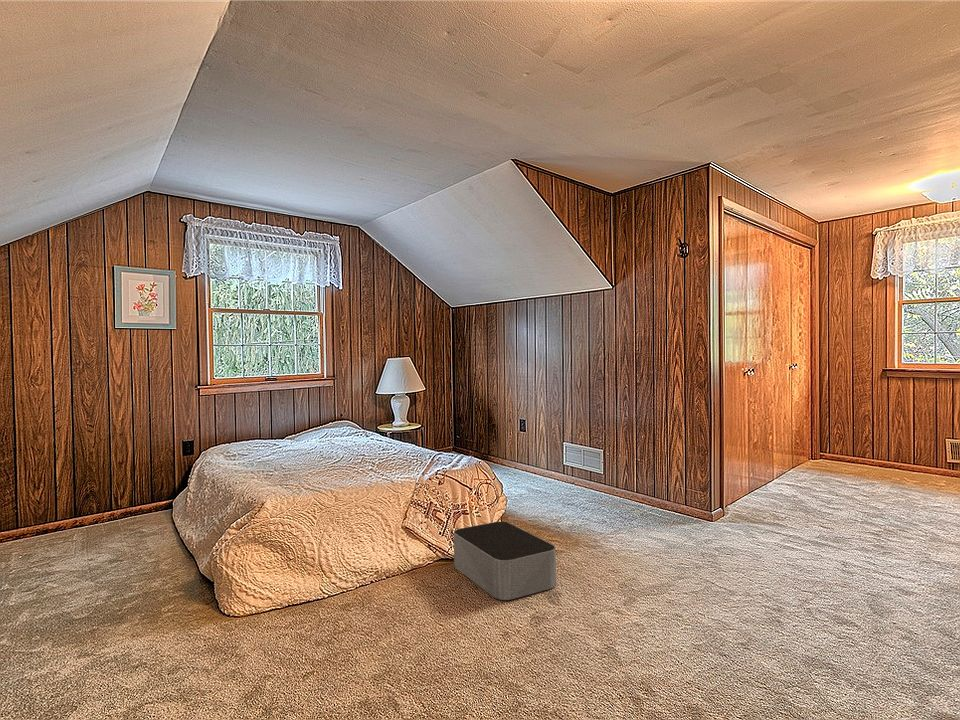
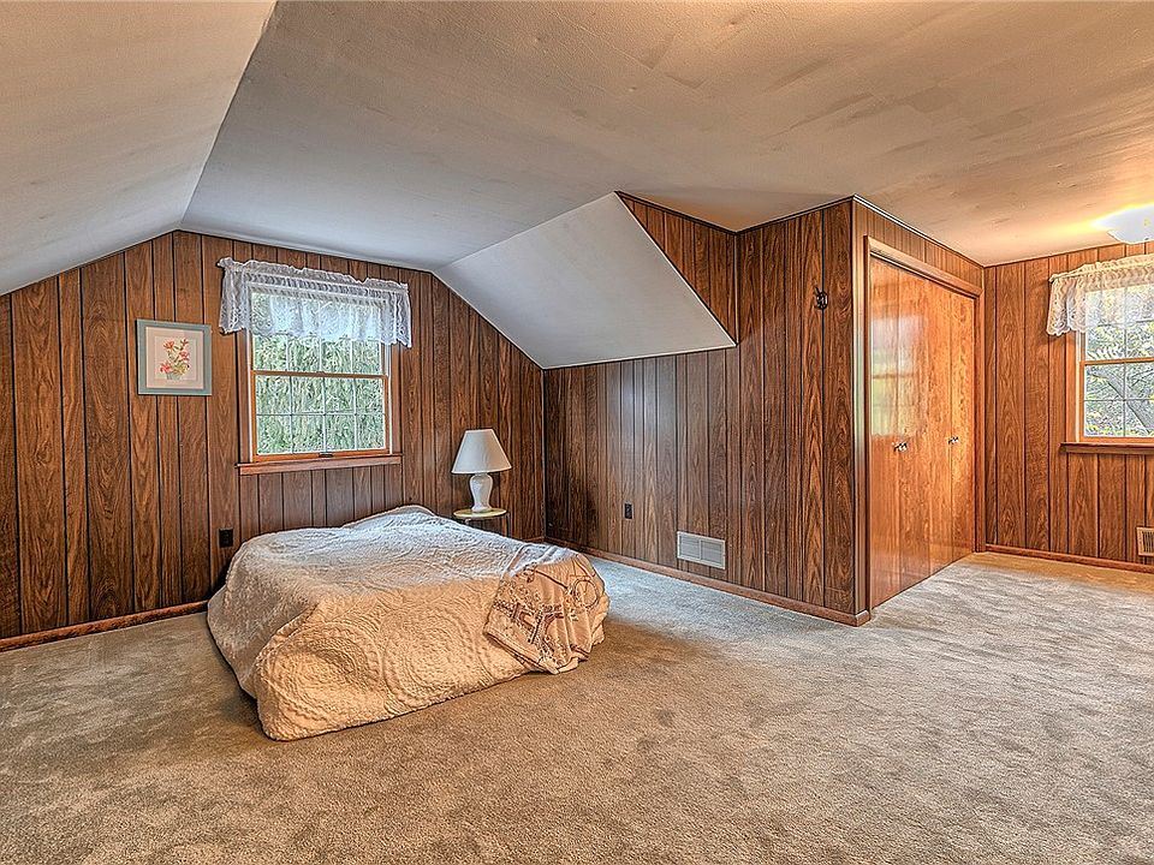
- storage bin [453,521,557,601]
